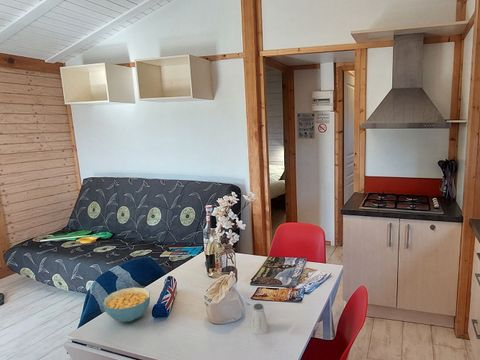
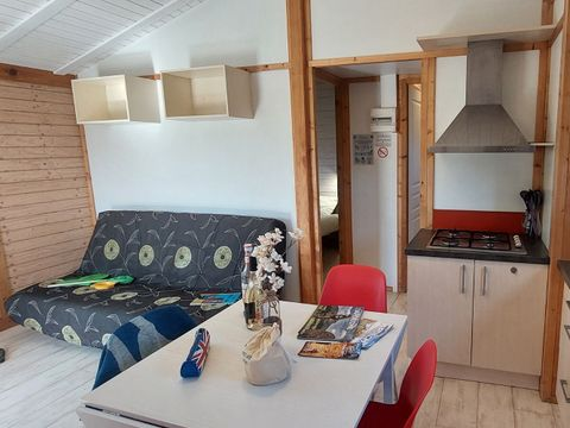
- saltshaker [250,303,269,335]
- cereal bowl [102,286,151,323]
